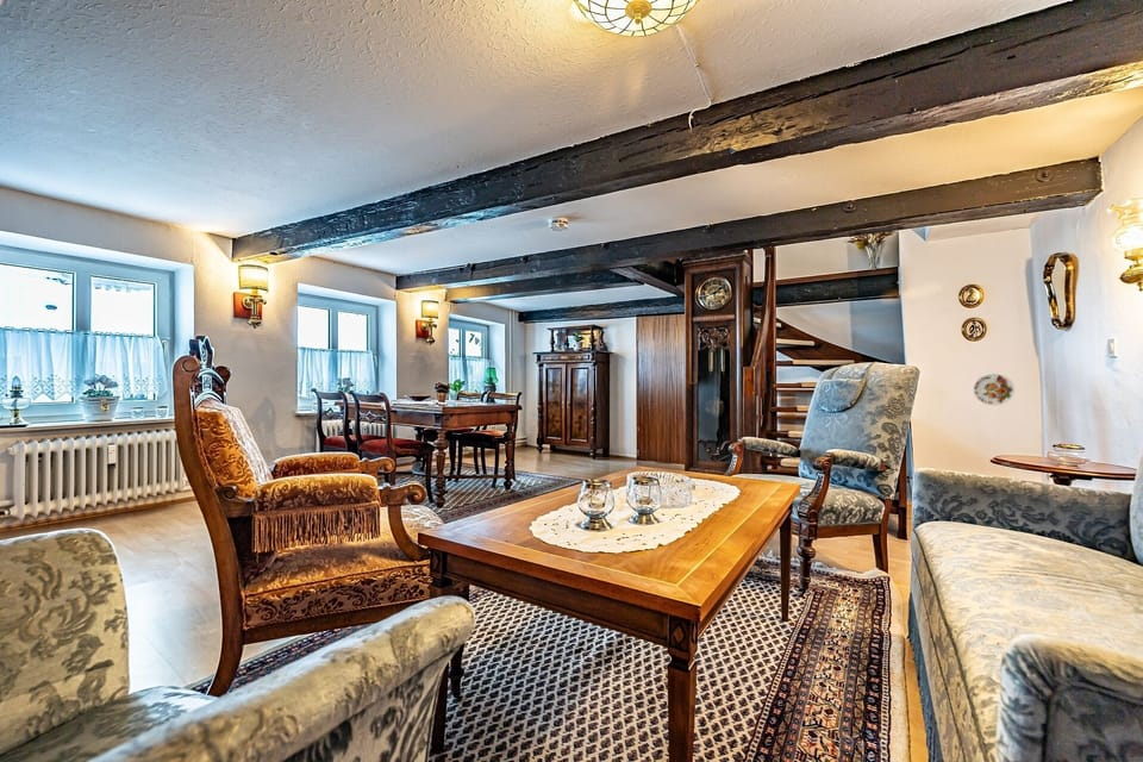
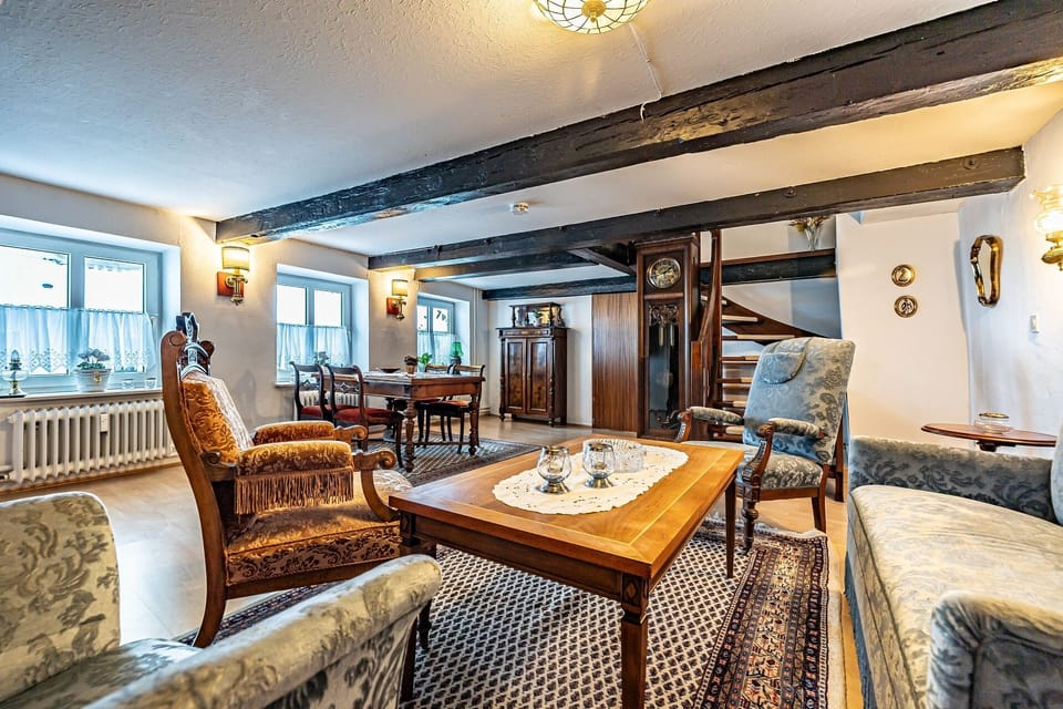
- decorative plate [973,373,1016,407]
